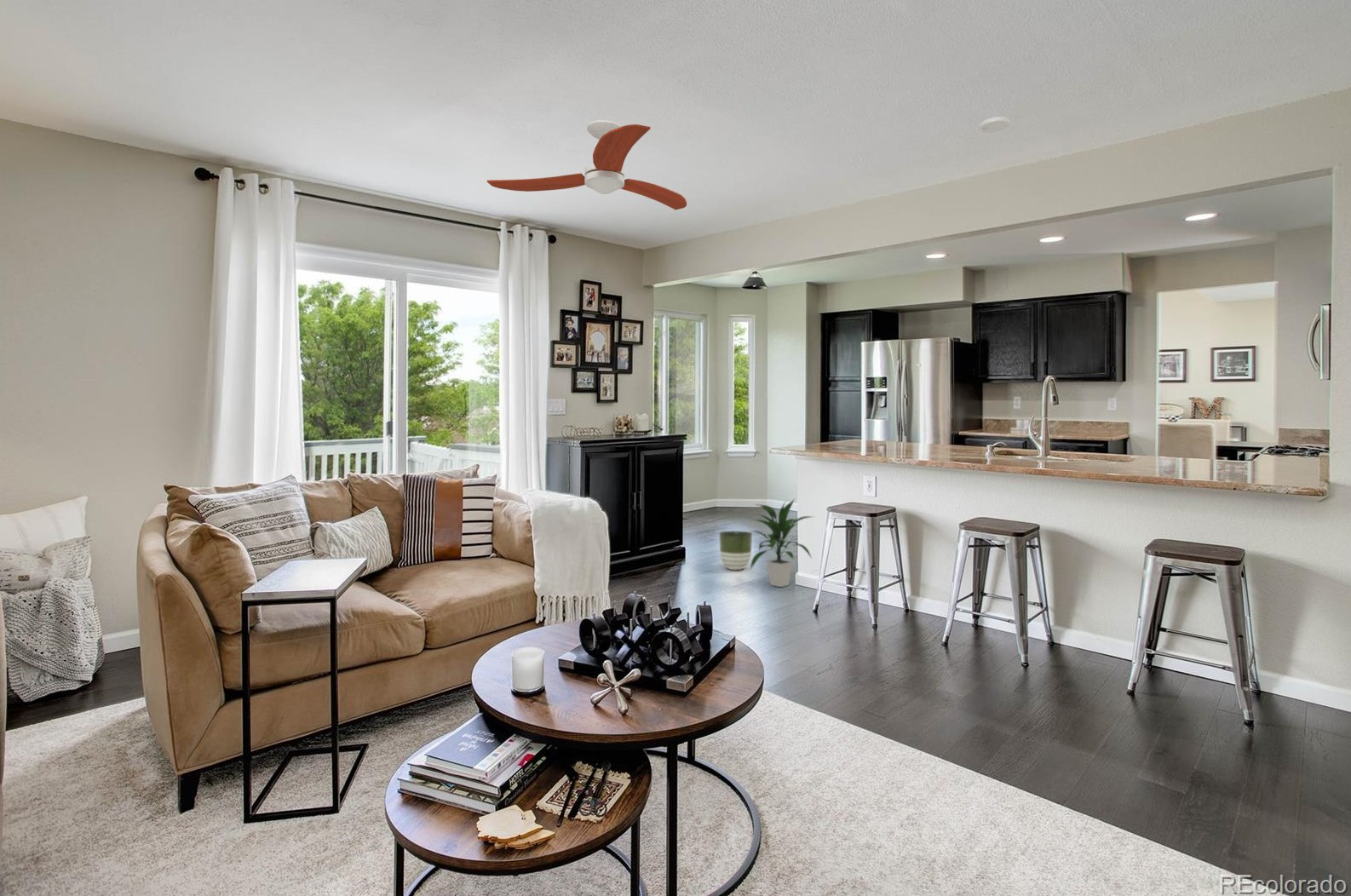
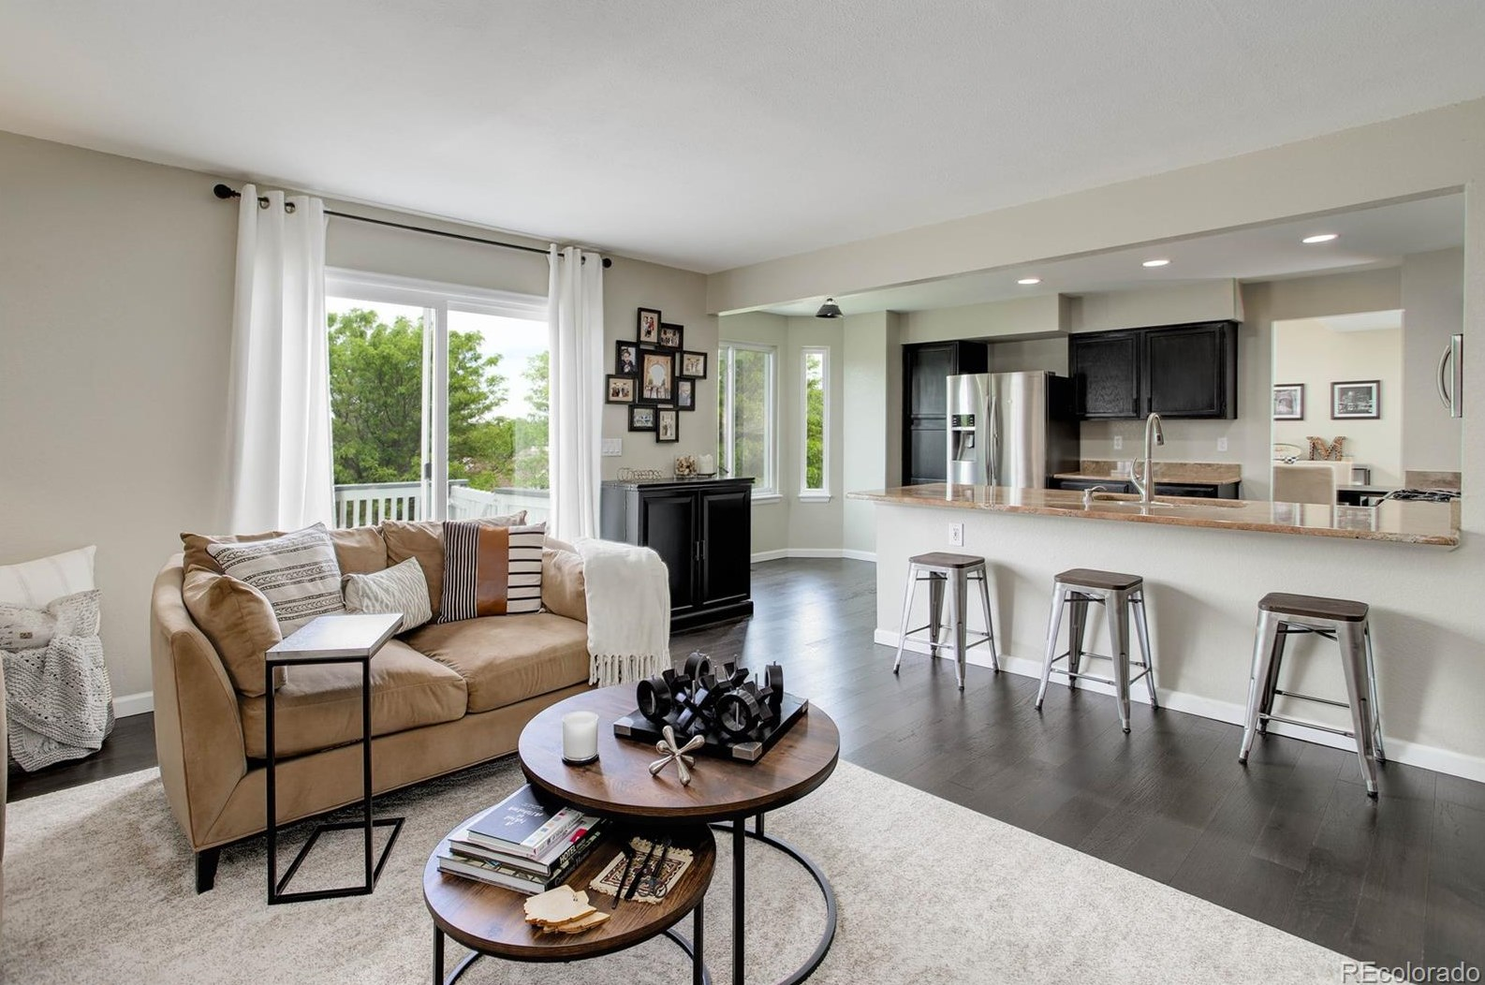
- smoke detector [979,116,1010,134]
- indoor plant [749,498,817,588]
- ceiling fan [486,119,687,210]
- planter [718,530,753,571]
